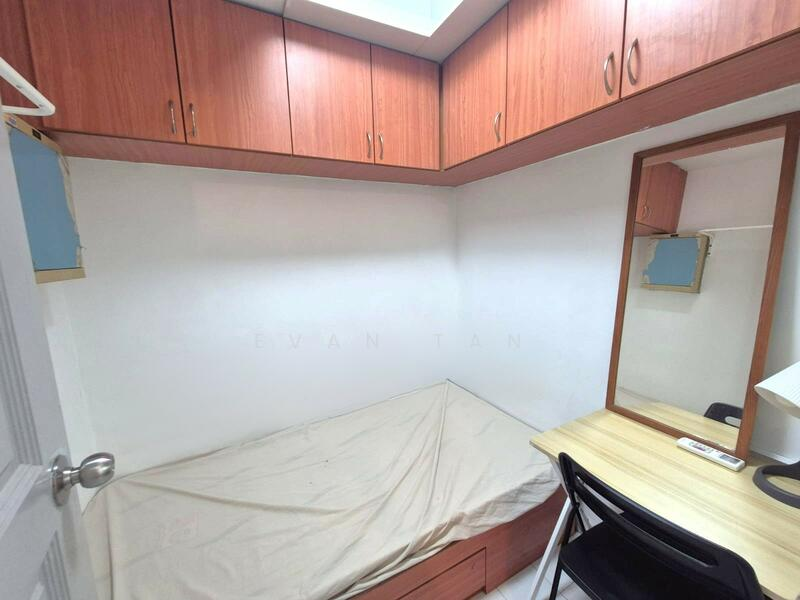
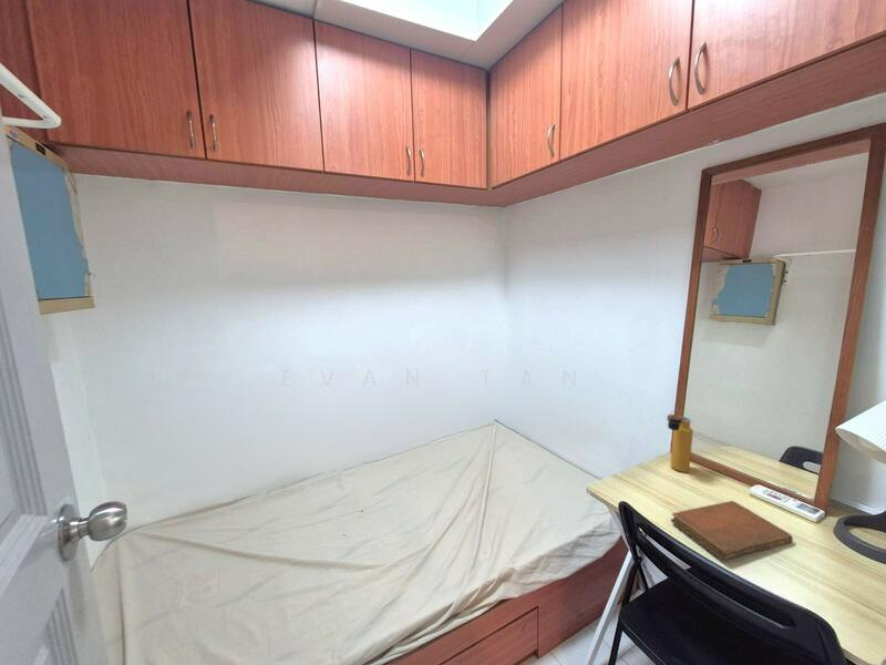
+ notebook [670,500,794,561]
+ water bottle [666,408,694,473]
